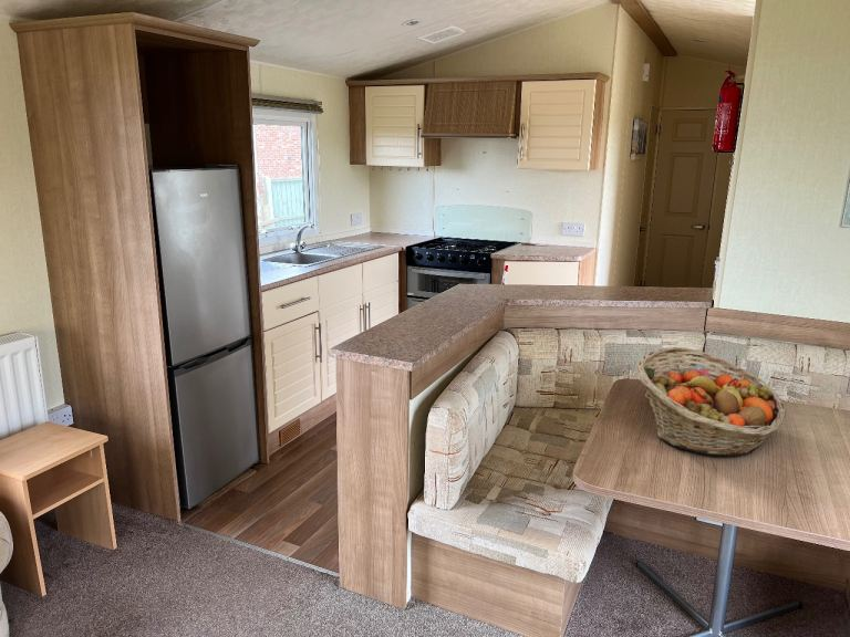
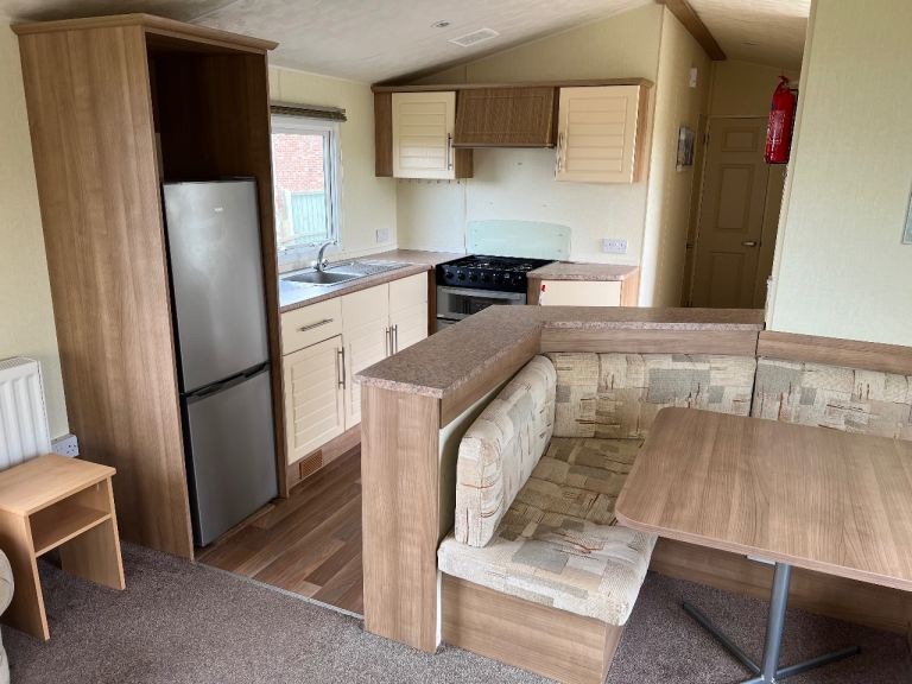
- fruit basket [635,346,787,457]
